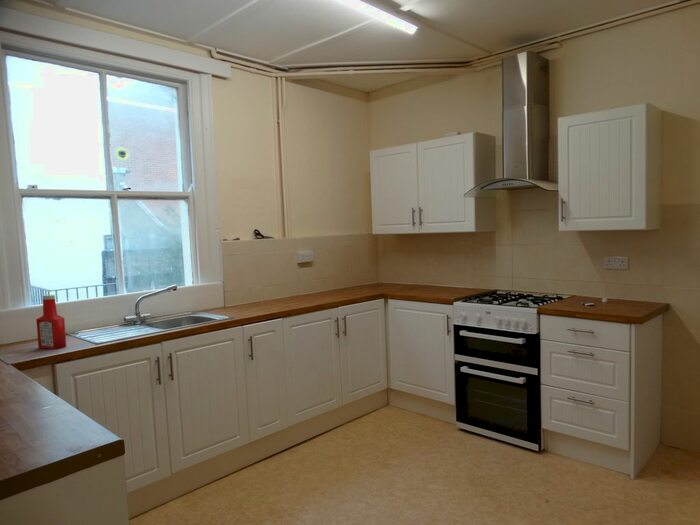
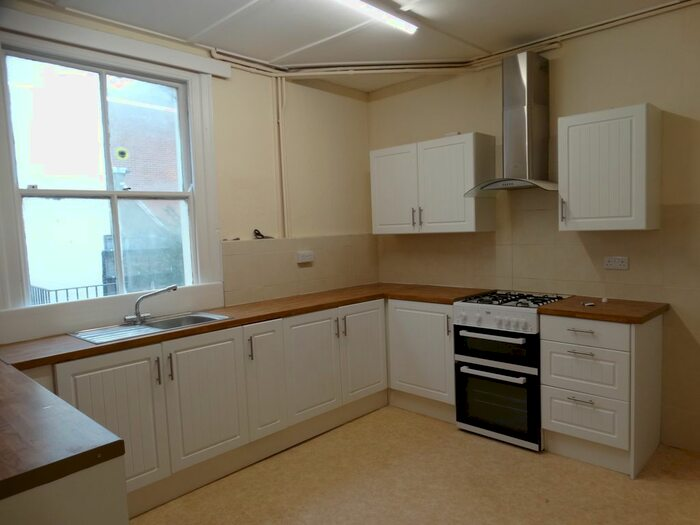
- soap bottle [35,294,67,350]
